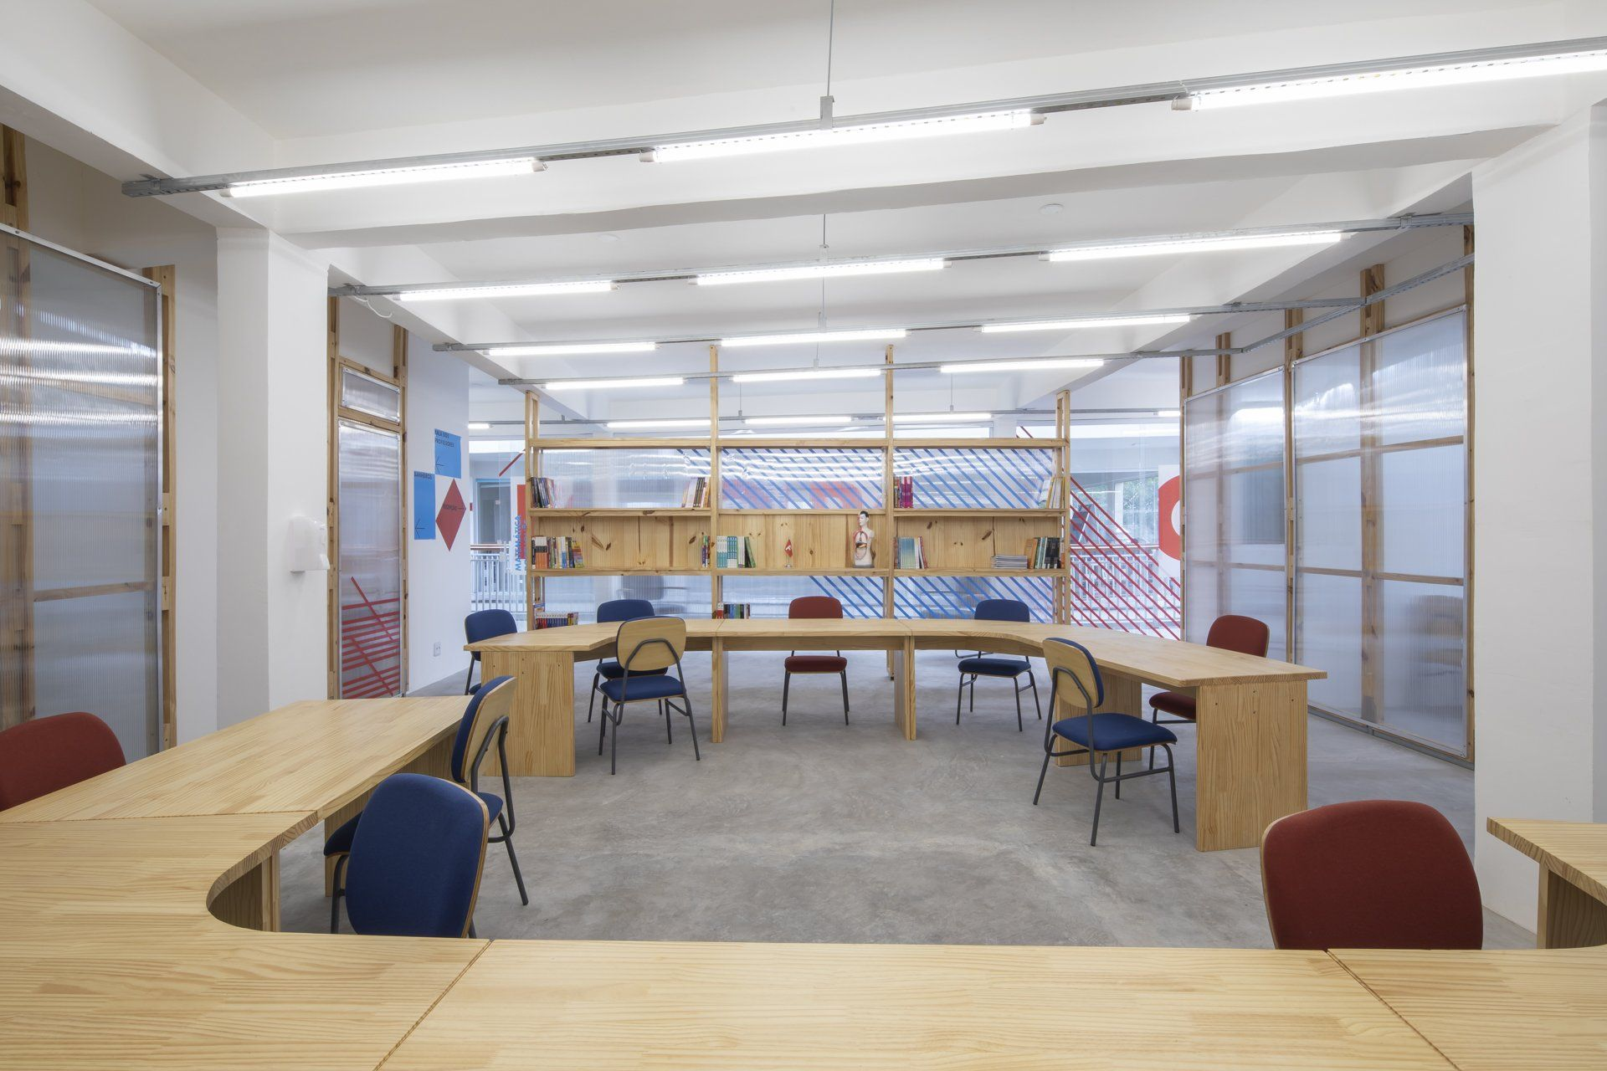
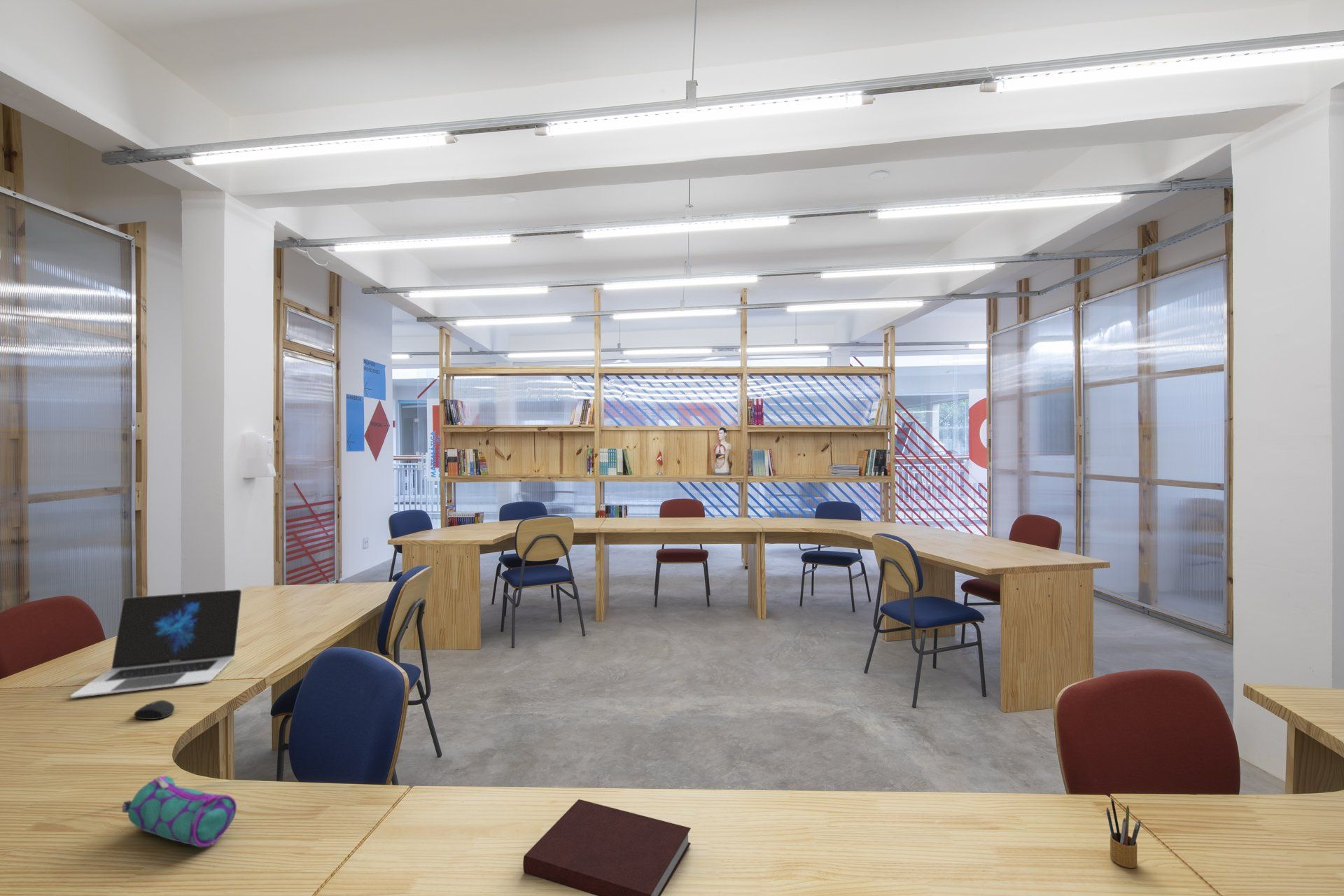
+ pencil box [1106,797,1142,869]
+ pencil case [121,775,237,848]
+ laptop [70,589,242,699]
+ notebook [522,799,692,896]
+ mouse [133,699,175,720]
